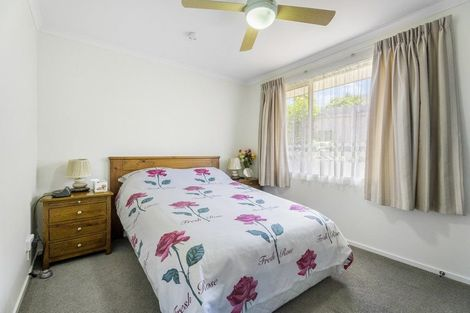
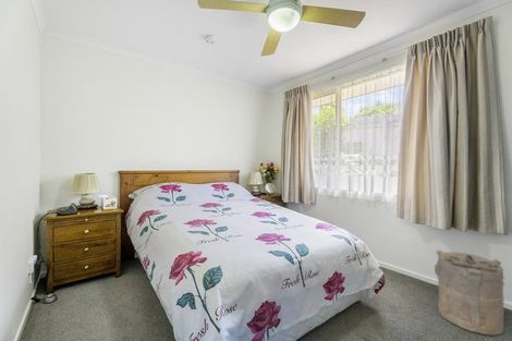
+ laundry hamper [434,249,505,337]
